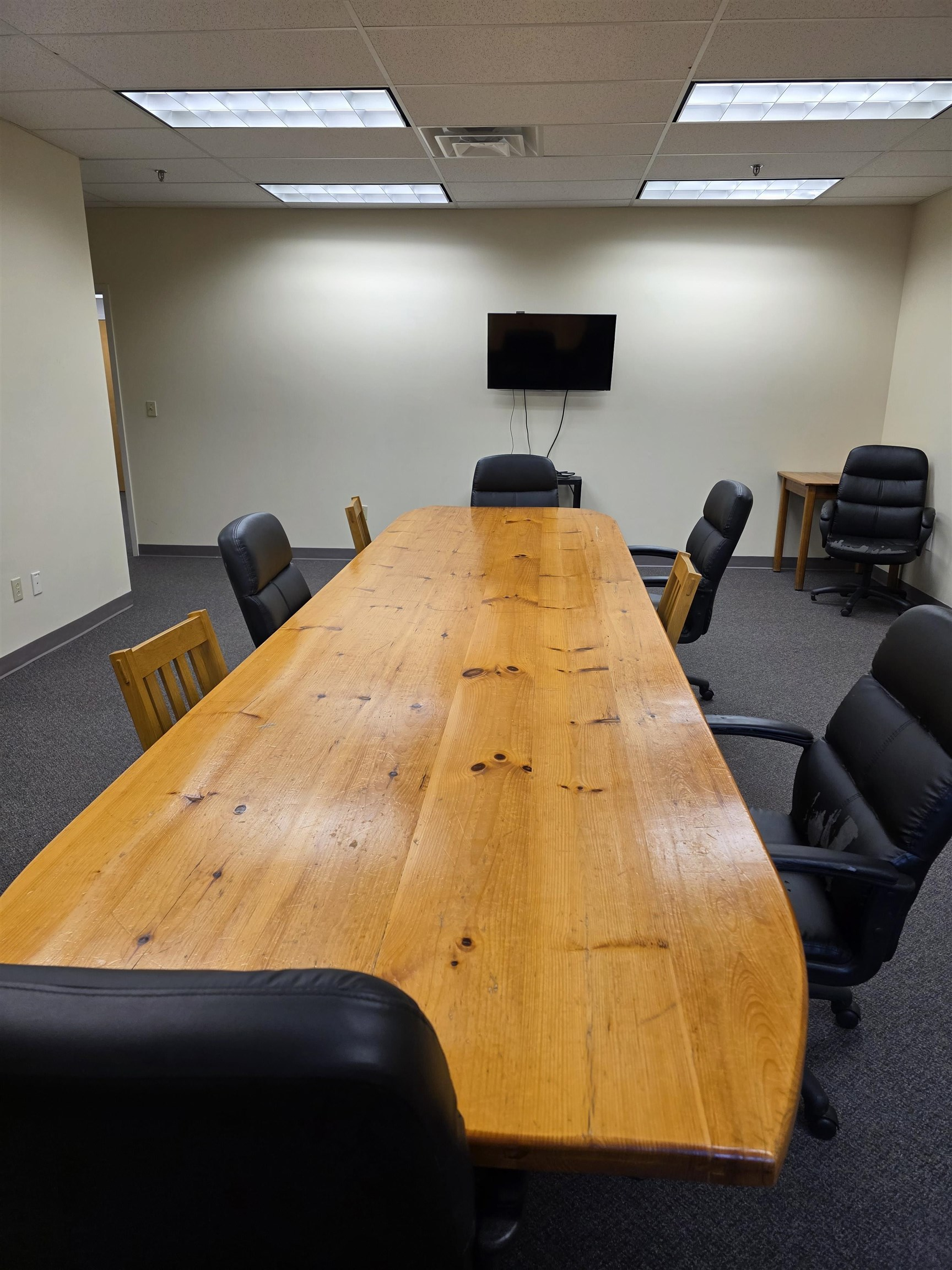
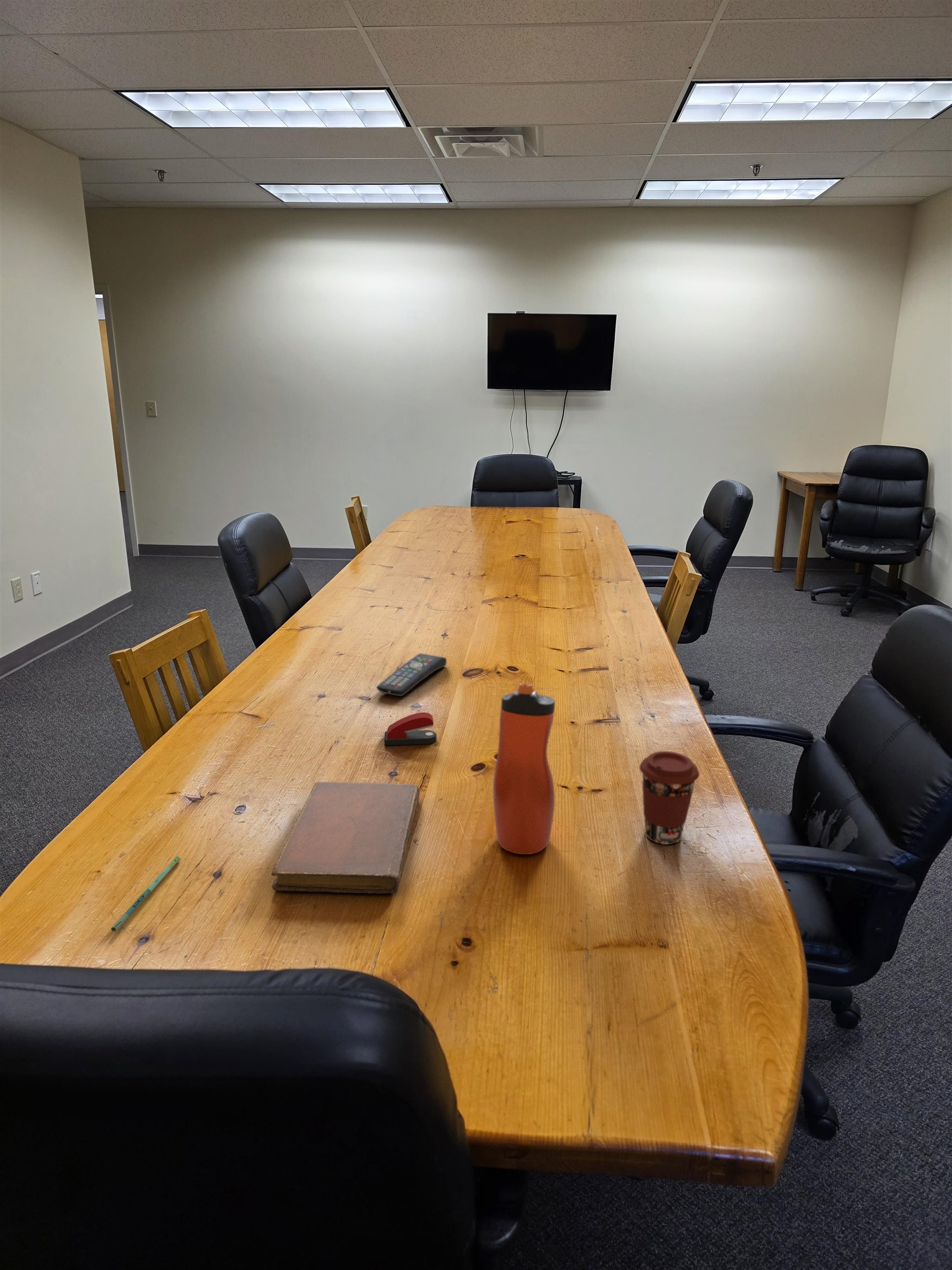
+ water bottle [493,683,556,855]
+ pen [111,855,181,933]
+ coffee cup [639,751,700,845]
+ remote control [376,653,447,697]
+ notebook [271,781,420,894]
+ stapler [384,712,437,746]
